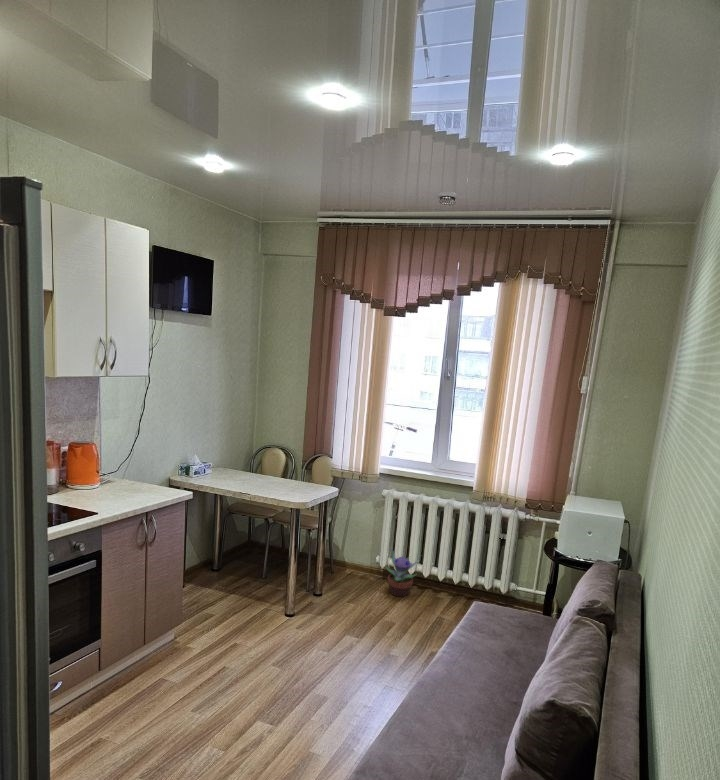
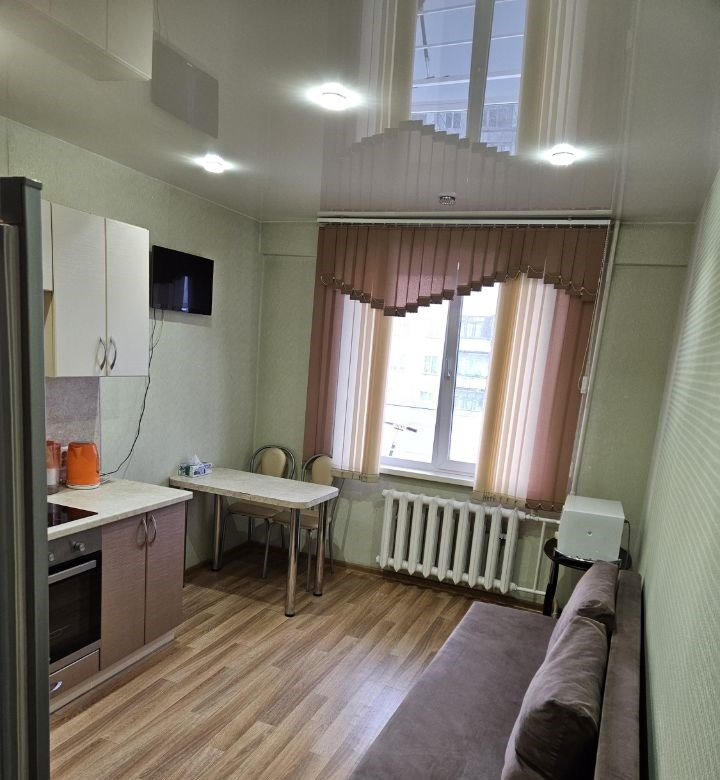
- decorative plant [385,547,422,598]
